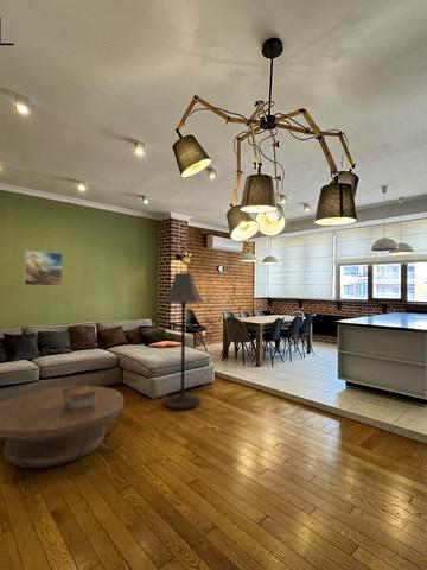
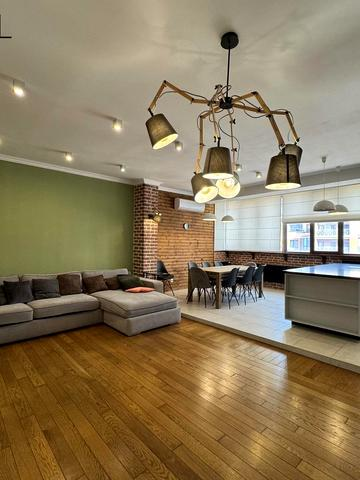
- book stack [62,385,95,413]
- coffee table [0,385,125,469]
- floor lamp [162,272,205,411]
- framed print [24,249,64,287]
